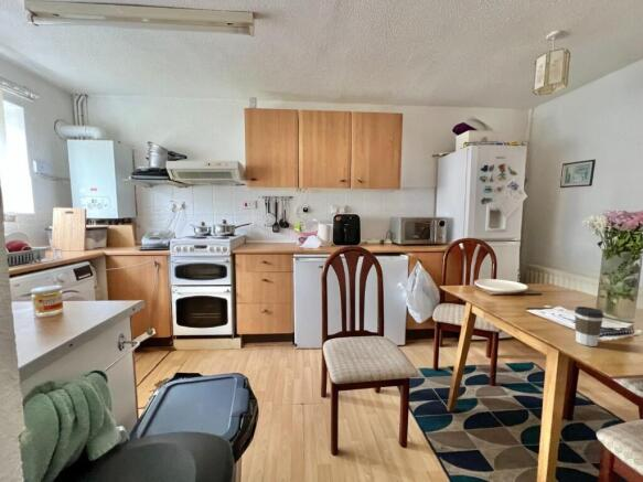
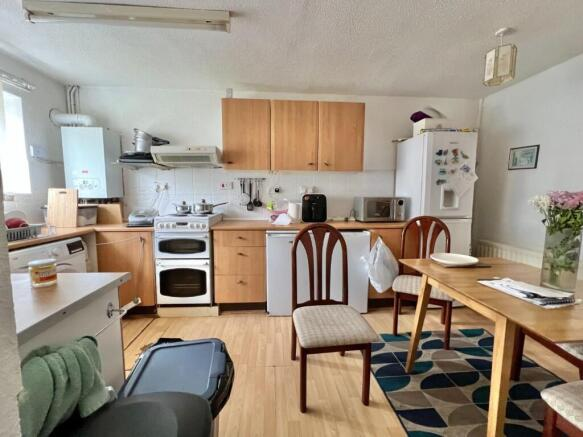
- coffee cup [574,306,606,347]
